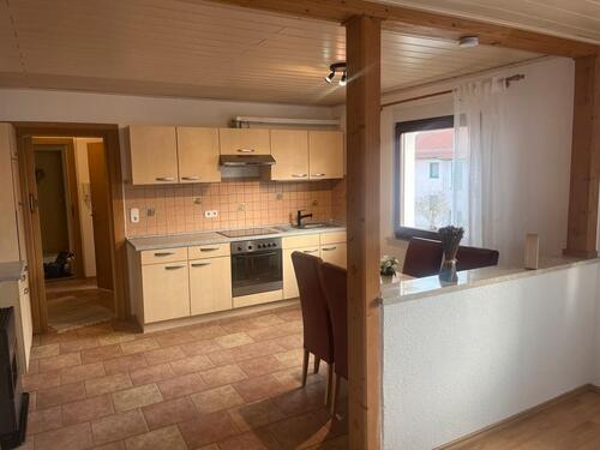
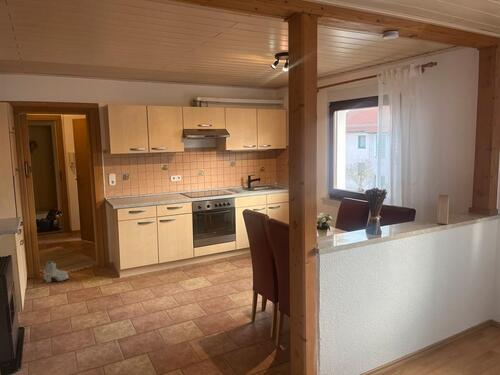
+ boots [43,259,69,284]
